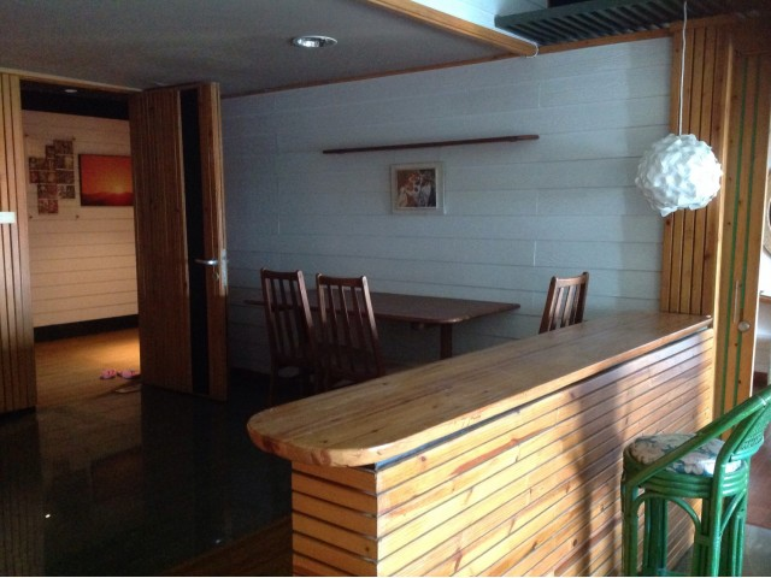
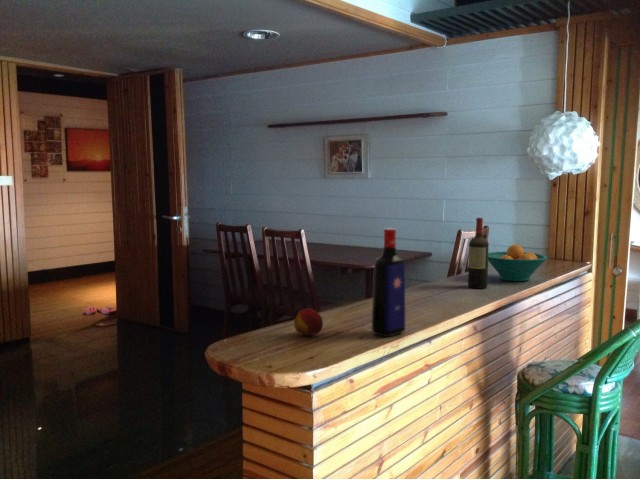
+ liquor bottle [371,227,406,338]
+ wine bottle [467,217,490,289]
+ fruit bowl [488,244,548,282]
+ fruit [293,307,324,337]
